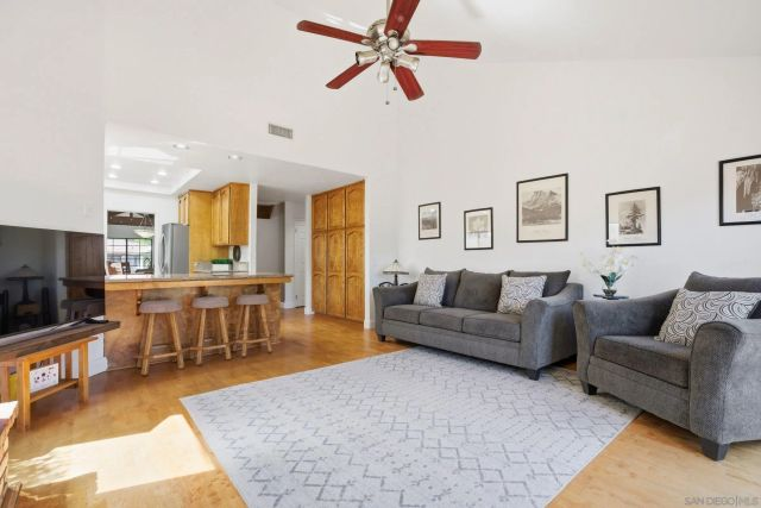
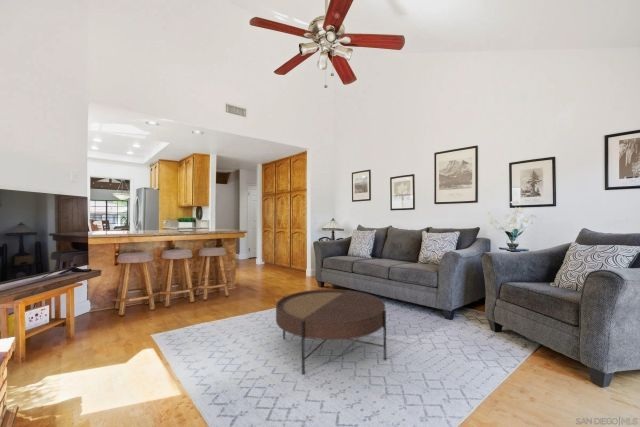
+ coffee table [275,288,387,376]
